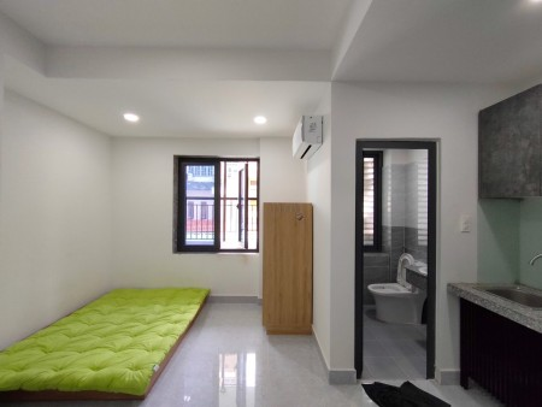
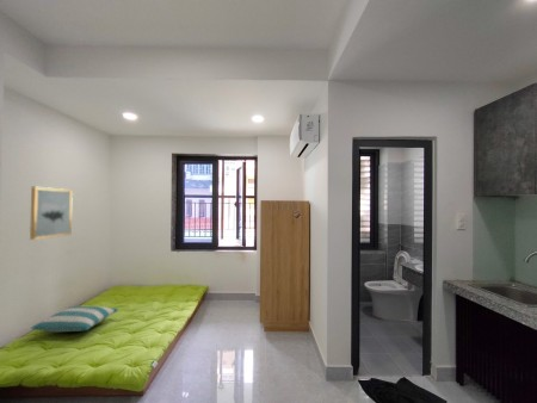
+ wall art [29,186,74,241]
+ pillow [30,305,119,333]
